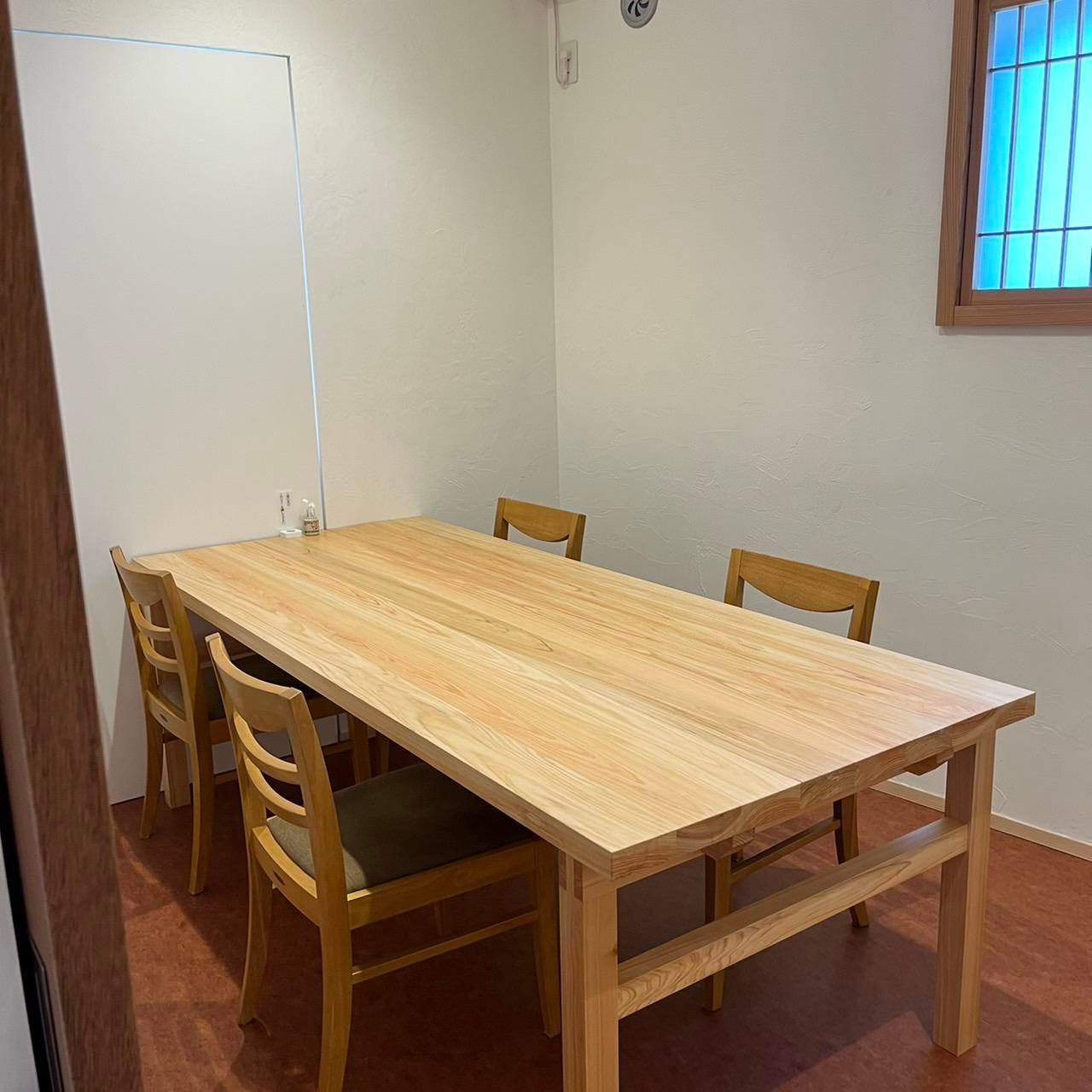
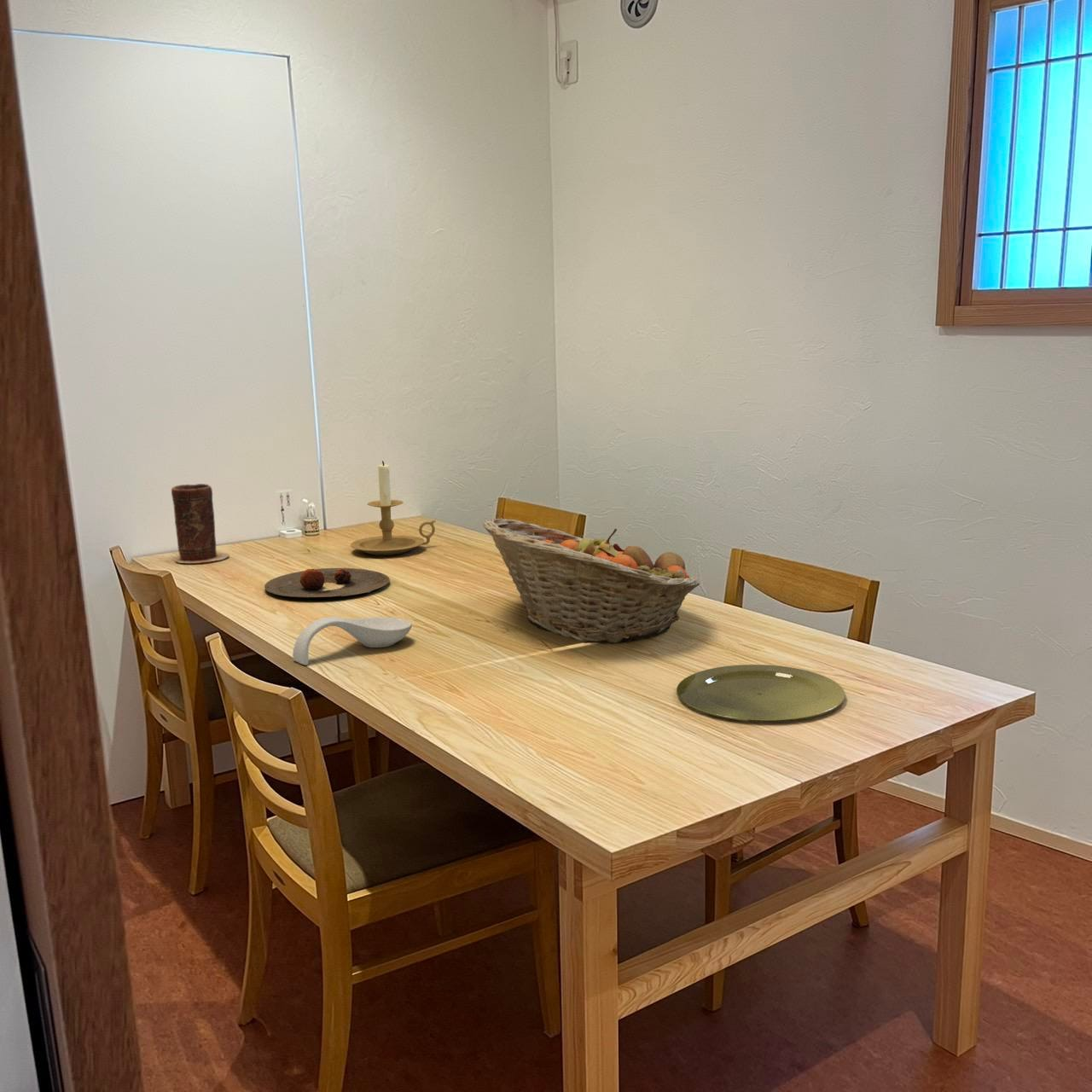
+ fruit basket [482,517,700,644]
+ vase [171,483,230,564]
+ spoon rest [292,616,413,666]
+ plate [676,664,846,723]
+ candle holder [350,460,437,556]
+ plate [264,567,391,598]
